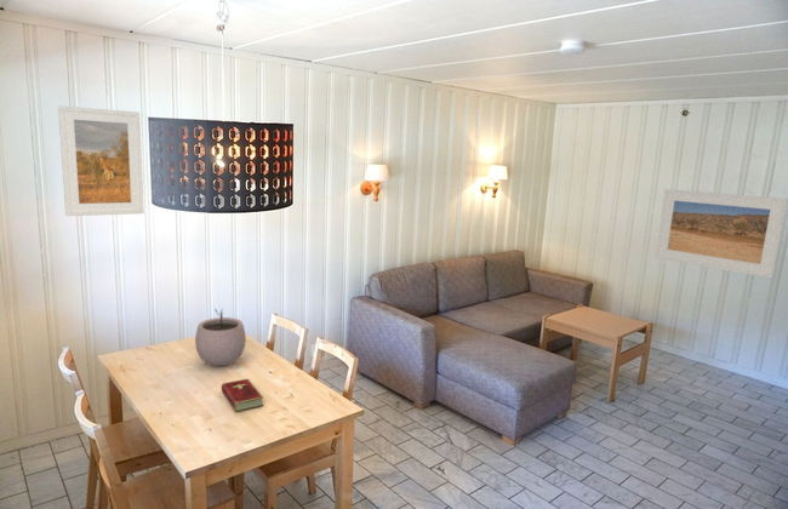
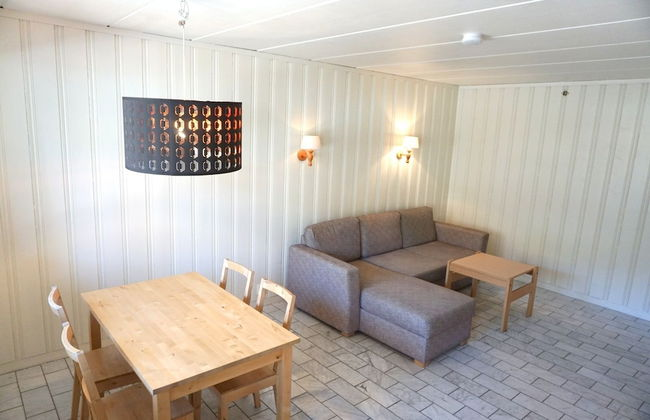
- plant pot [194,307,247,367]
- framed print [57,104,145,217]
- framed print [655,188,788,279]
- hardcover book [221,378,264,413]
